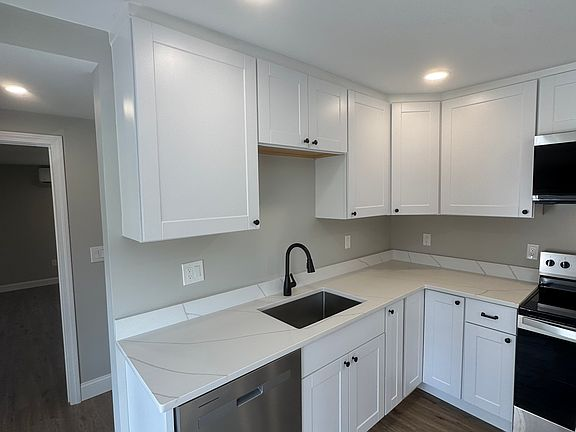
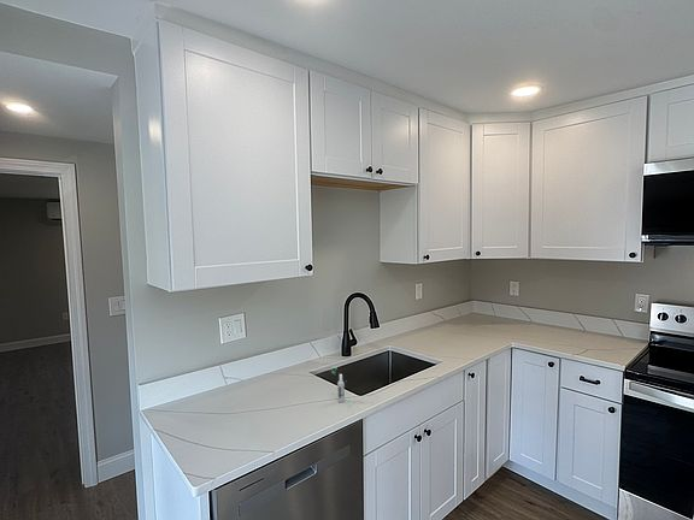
+ bottle [330,365,354,406]
